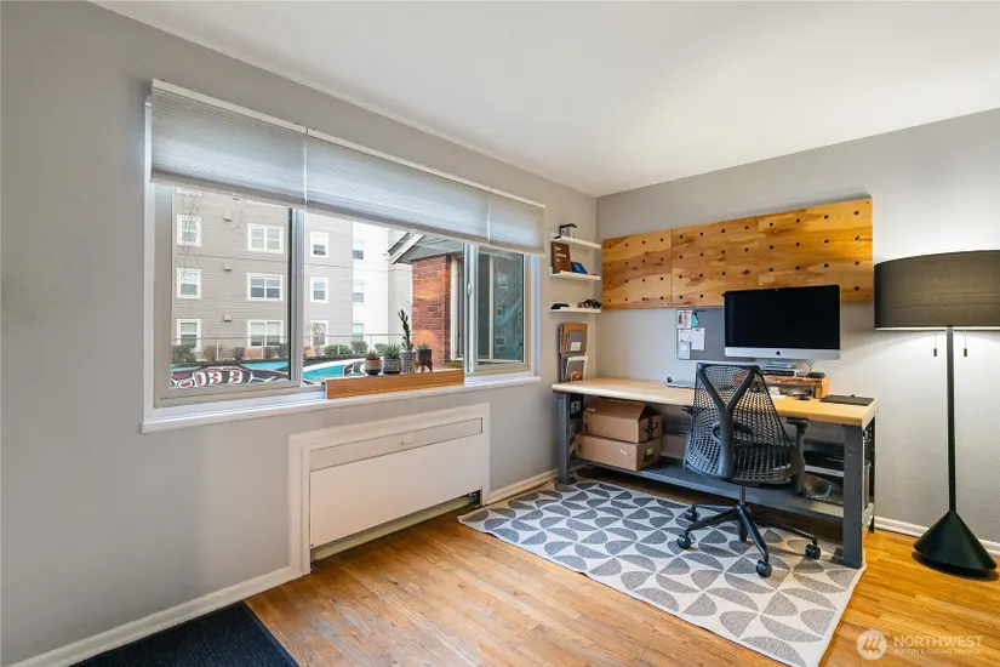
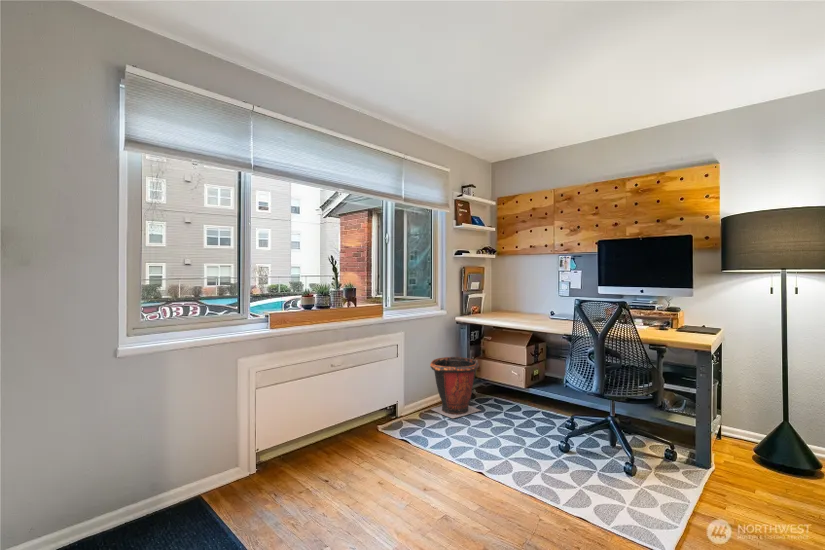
+ waste bin [429,355,482,419]
